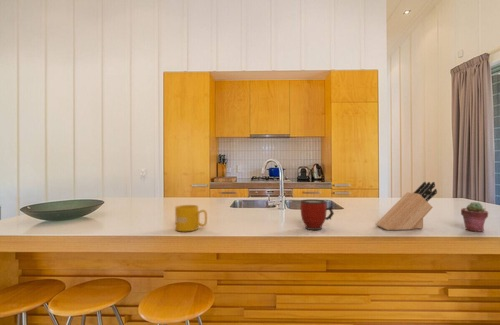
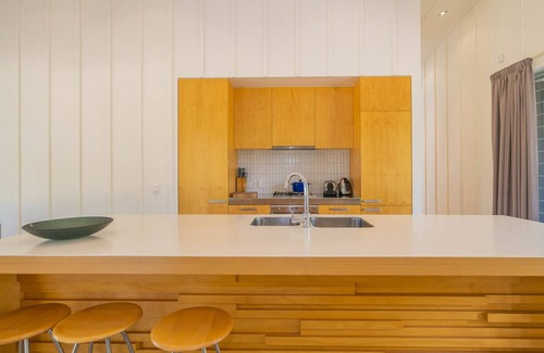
- mug [174,204,208,232]
- mug [300,198,335,231]
- potted succulent [460,201,489,233]
- knife block [375,181,438,231]
